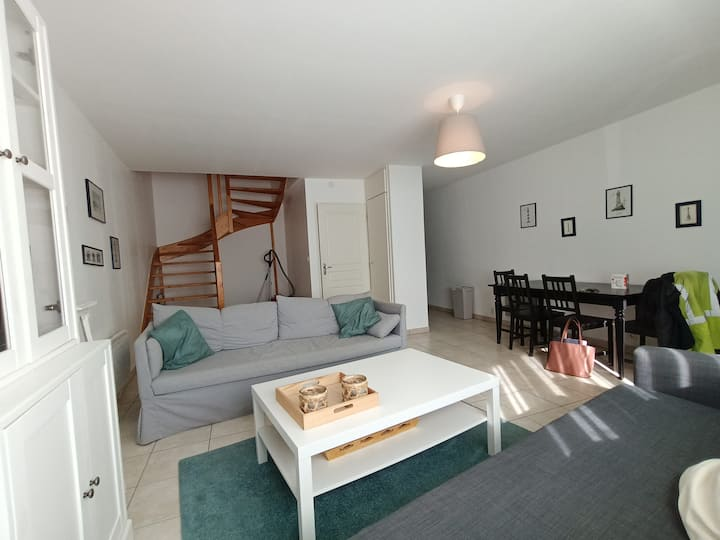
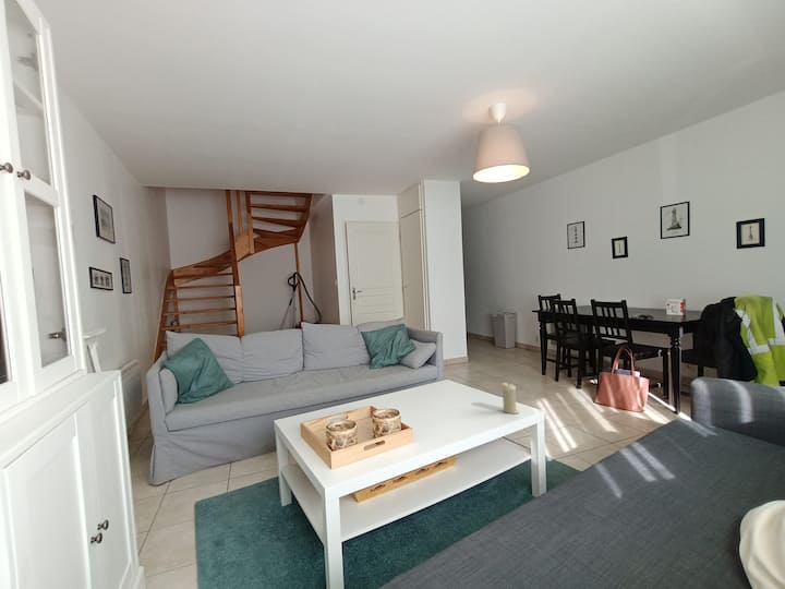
+ candle [500,382,520,414]
